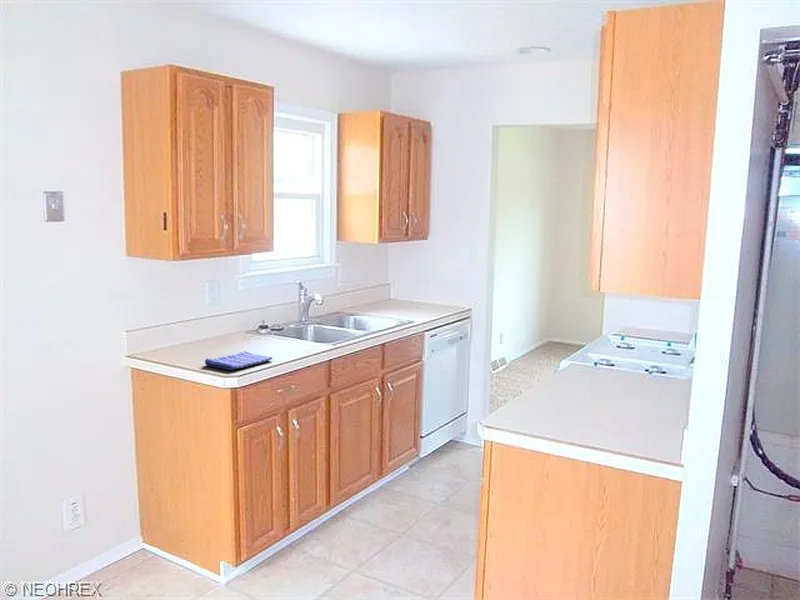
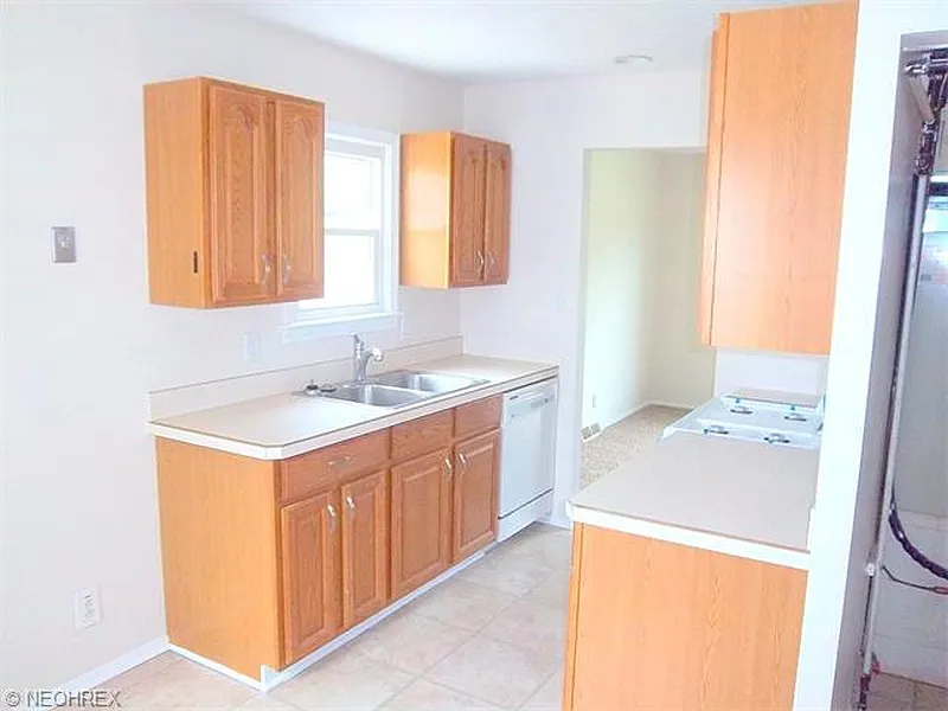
- dish towel [204,350,273,371]
